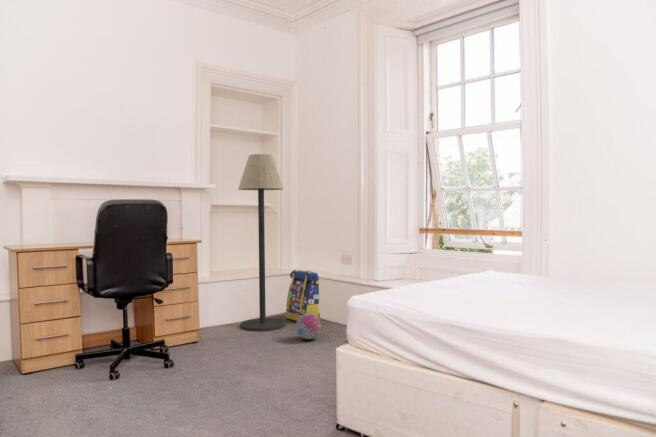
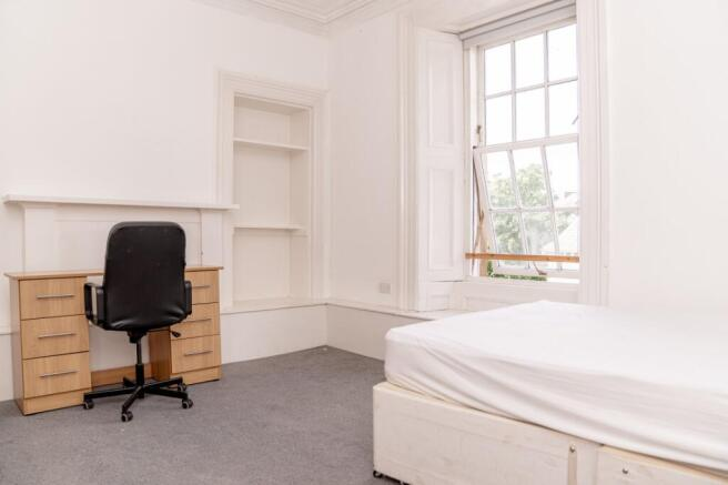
- floor lamp [237,153,286,332]
- decorative ball [295,314,322,341]
- backpack [285,269,321,322]
